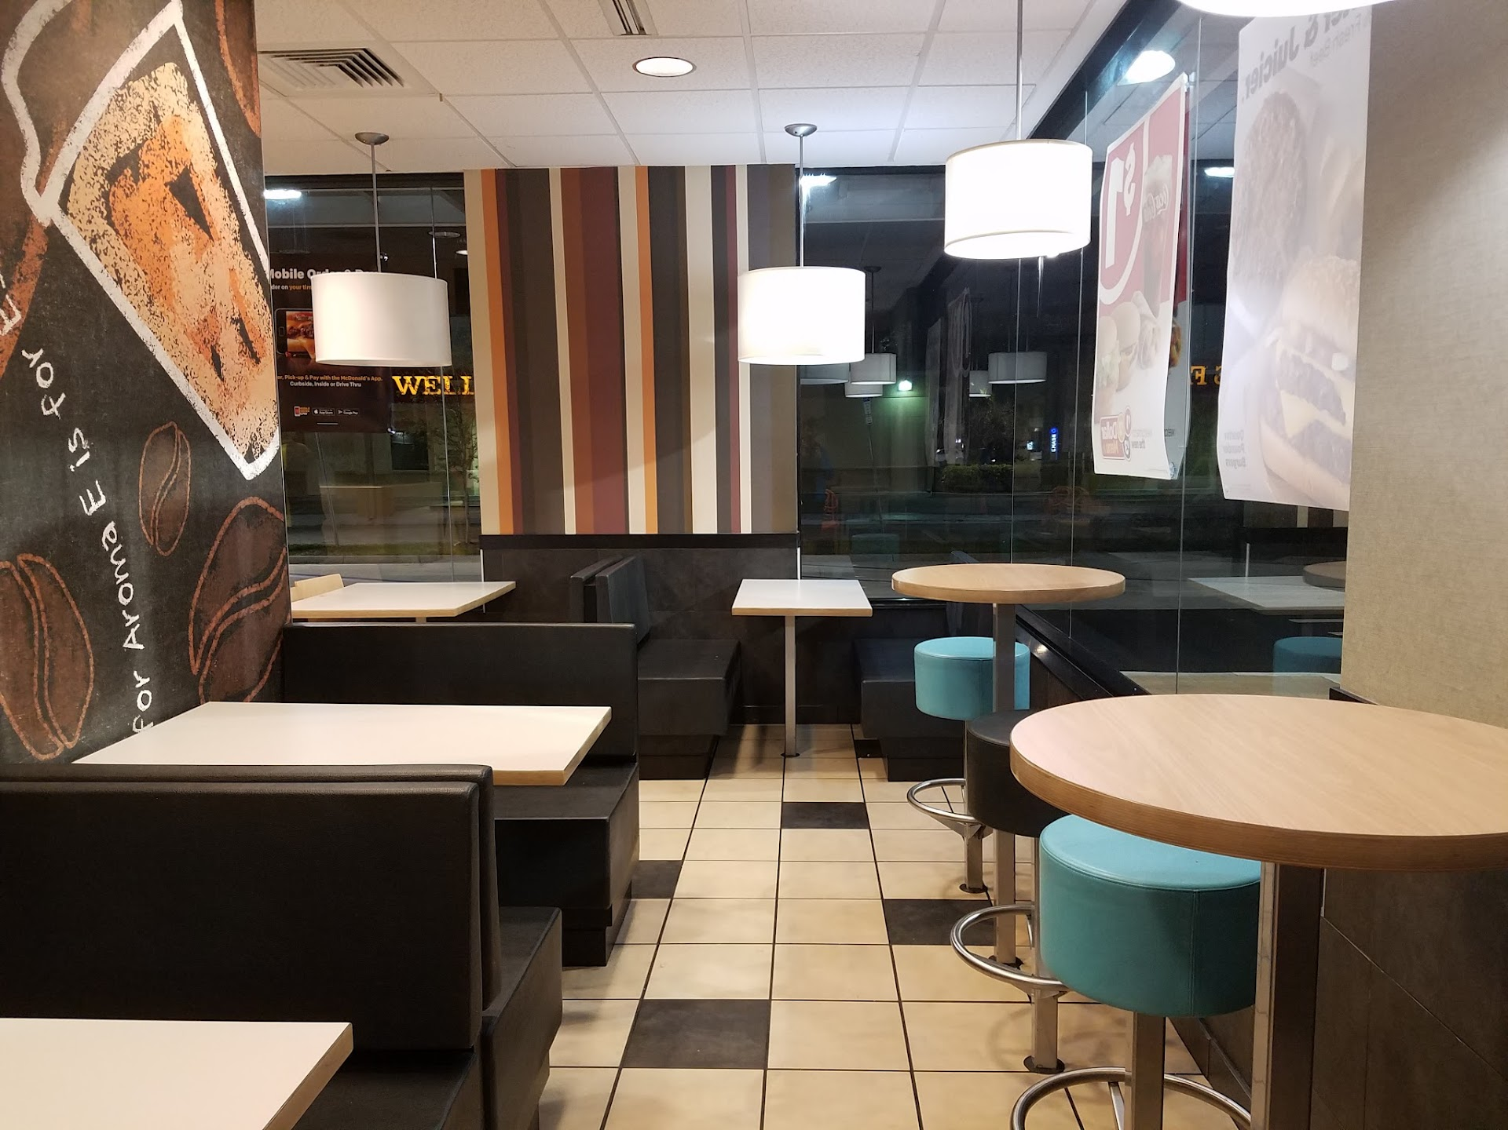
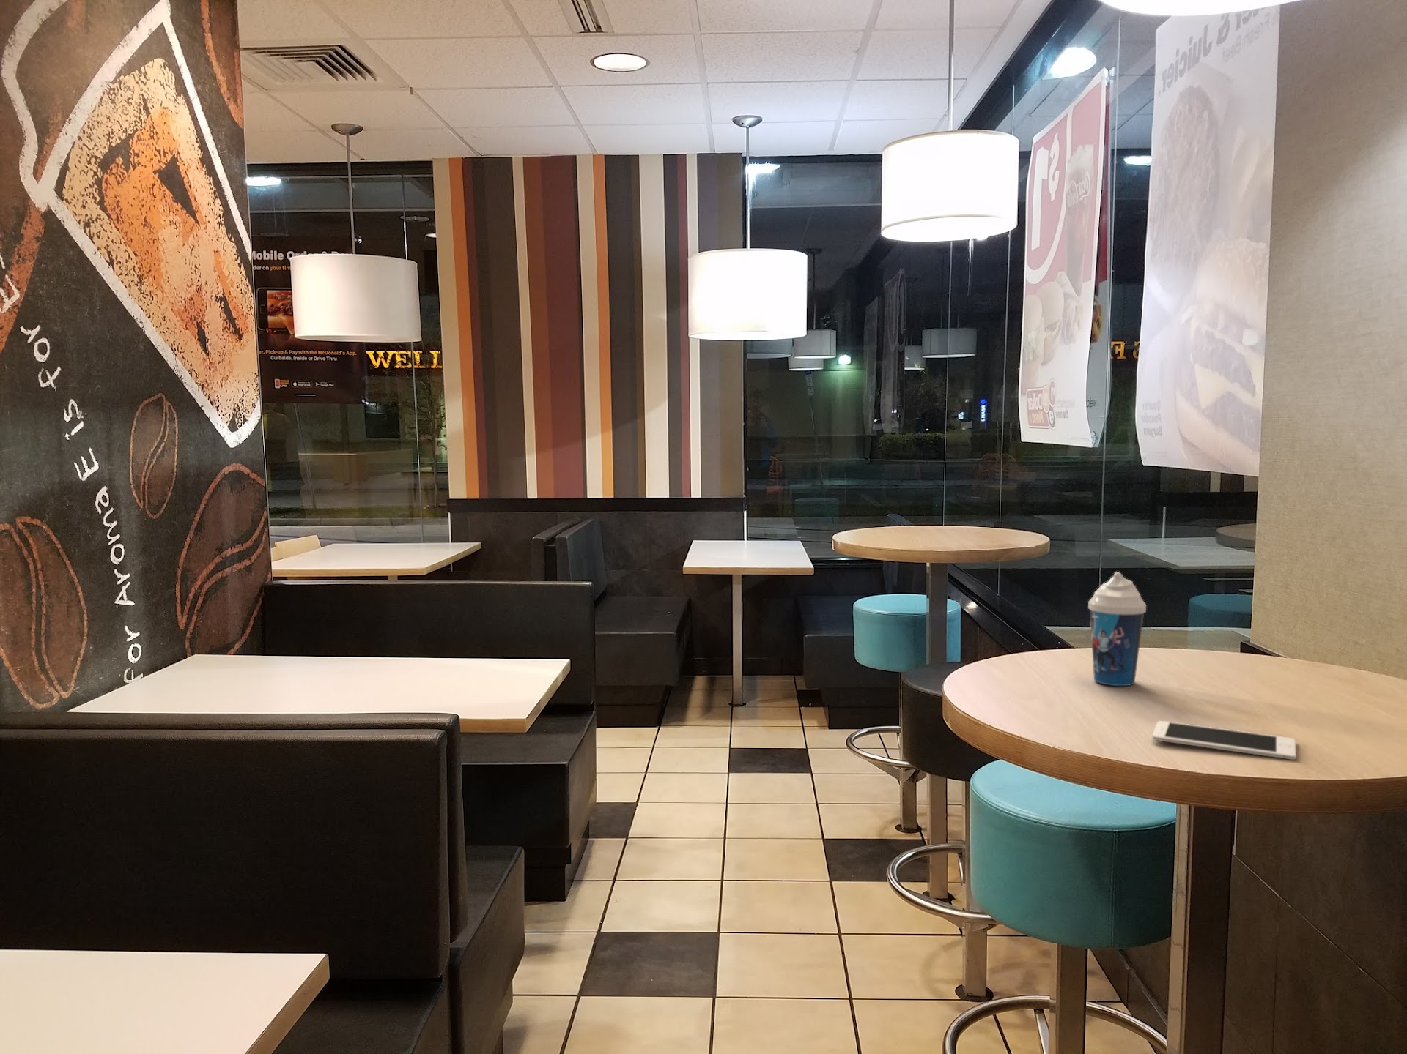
+ beverage cup [1088,571,1147,686]
+ cell phone [1151,721,1297,761]
